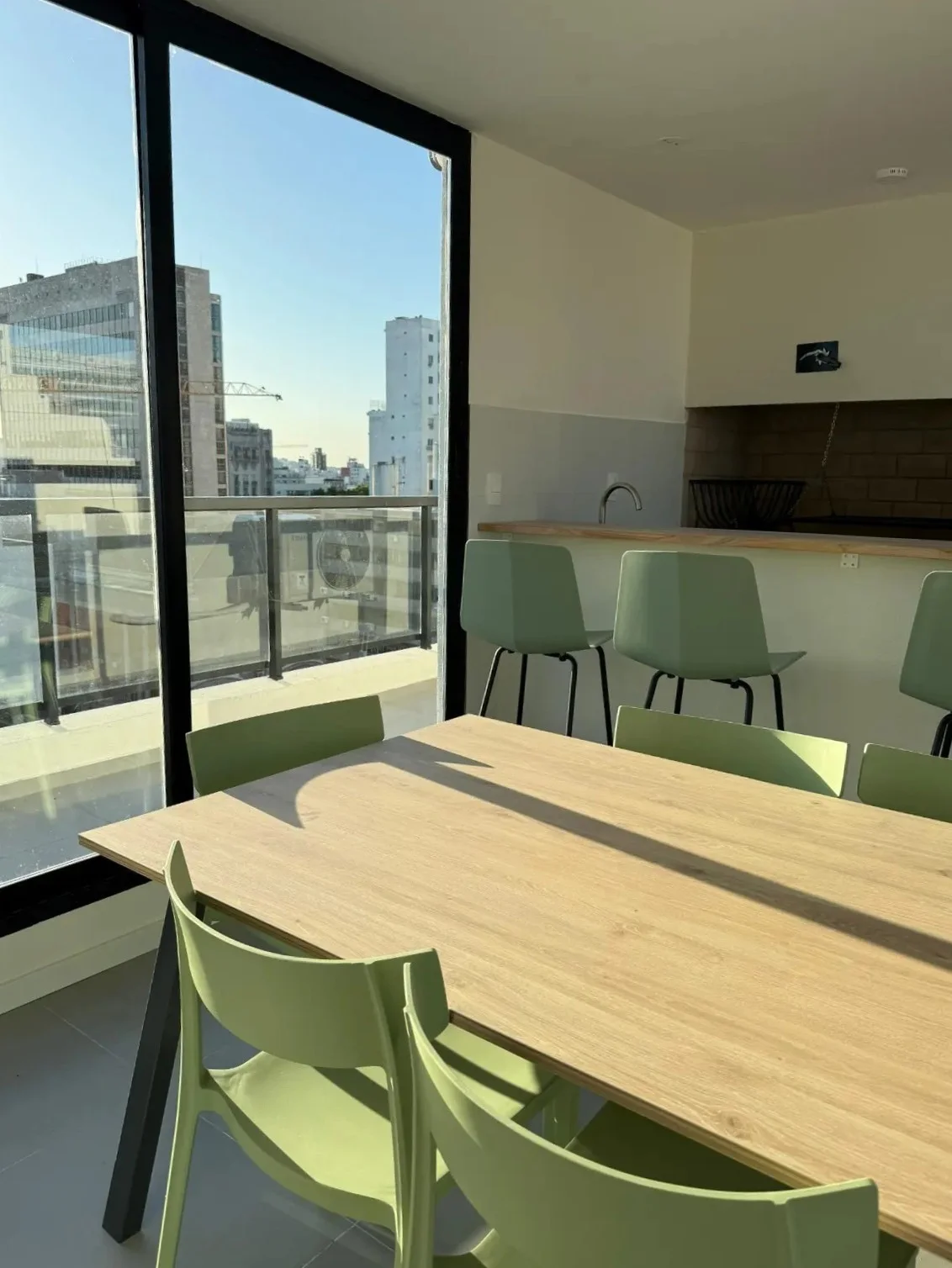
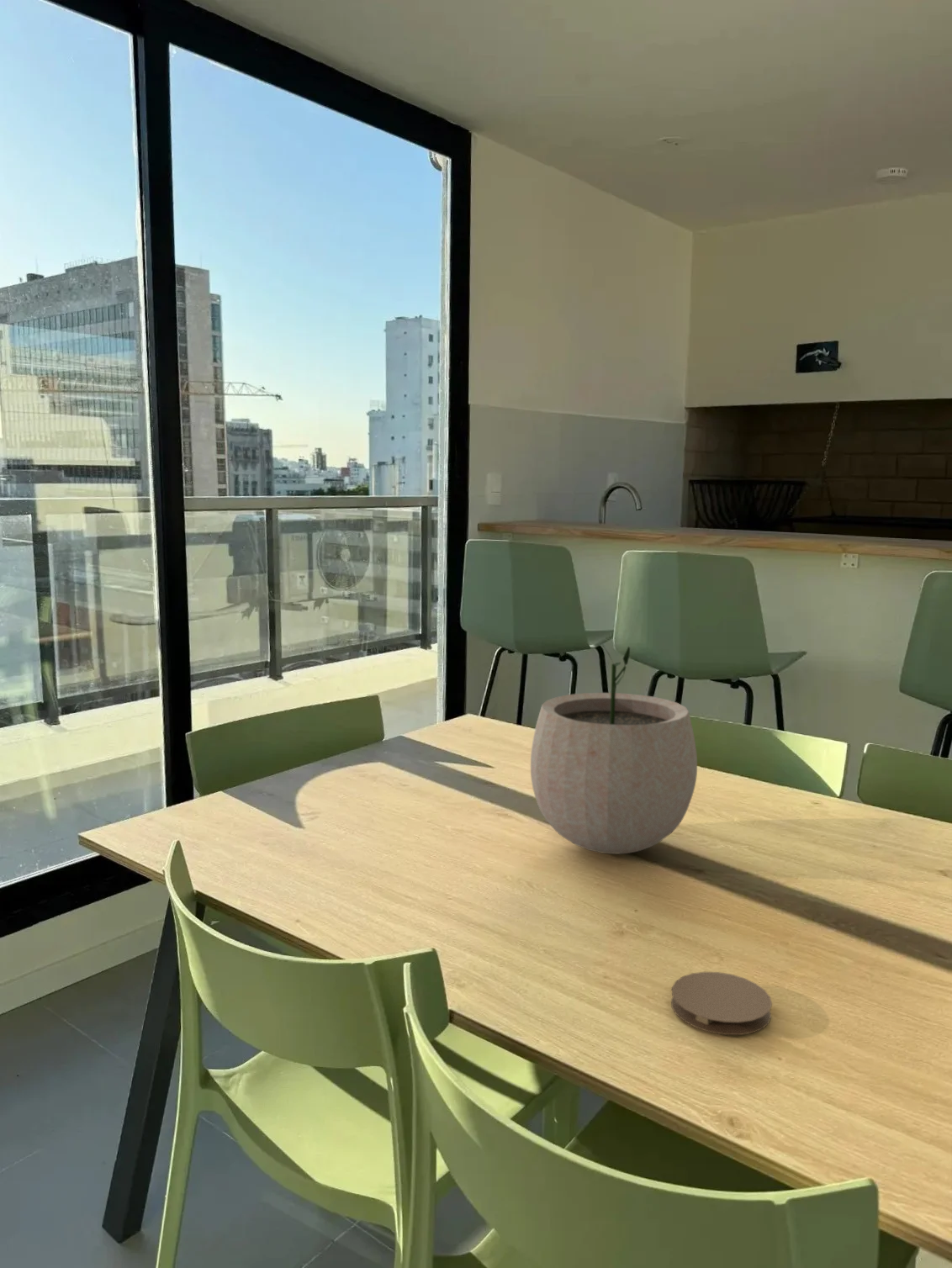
+ coaster [670,971,773,1036]
+ plant pot [530,644,698,855]
